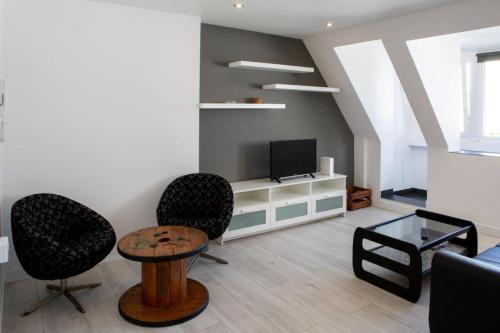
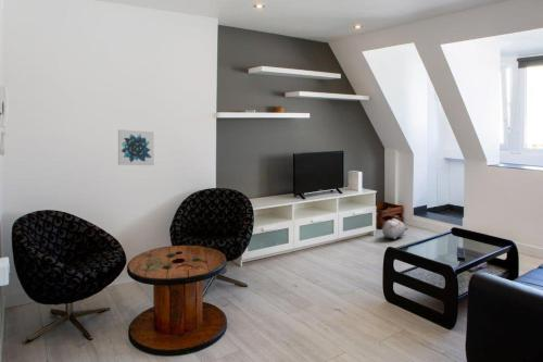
+ plush toy [381,217,409,240]
+ wall art [117,128,155,166]
